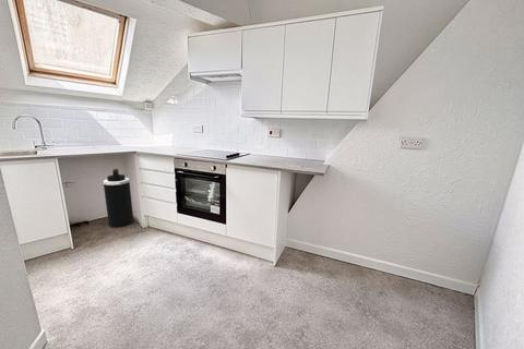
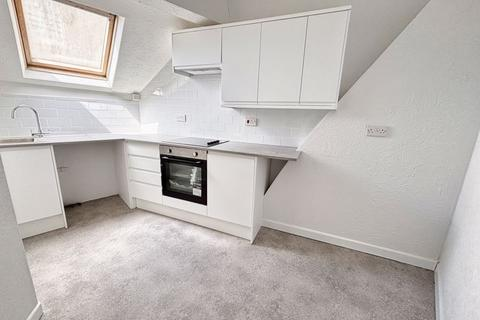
- trash can [103,168,134,229]
